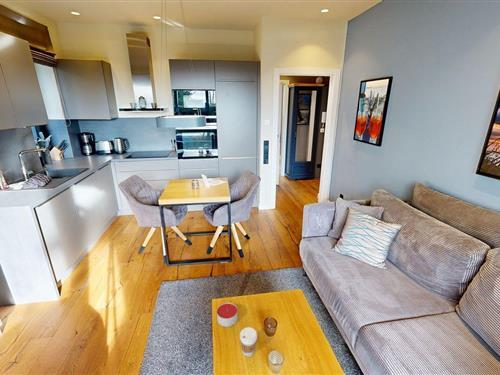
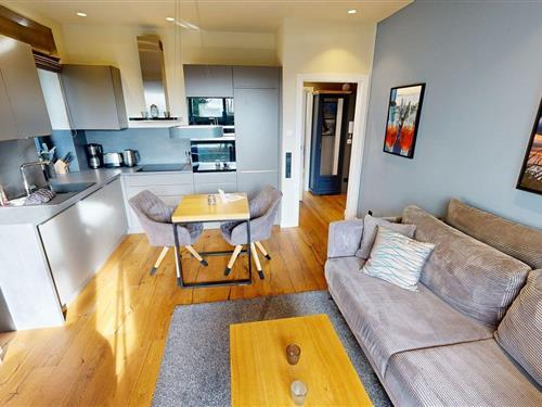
- coffee cup [239,326,258,358]
- candle [216,302,239,328]
